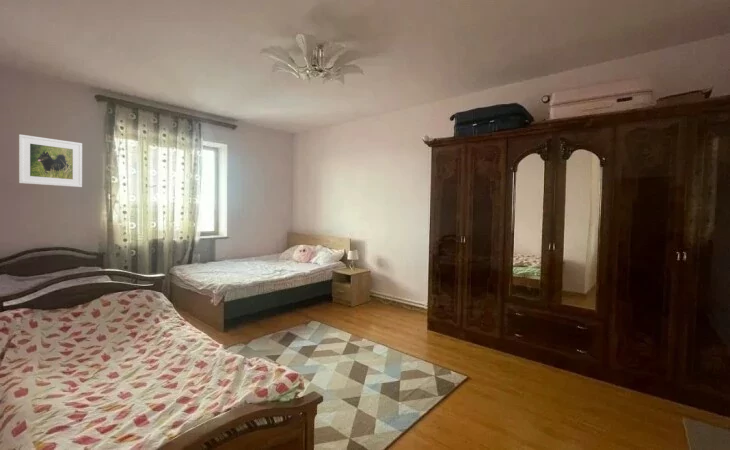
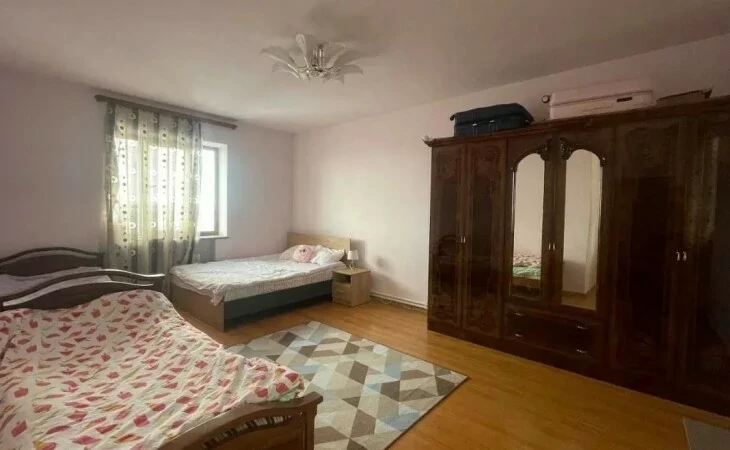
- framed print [18,133,83,188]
